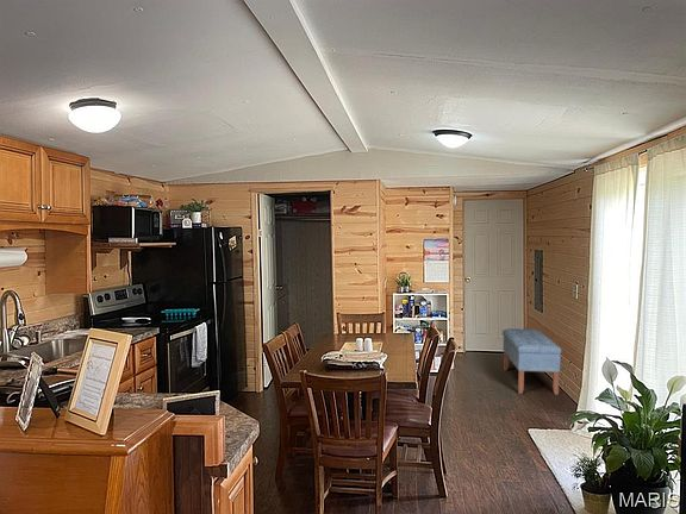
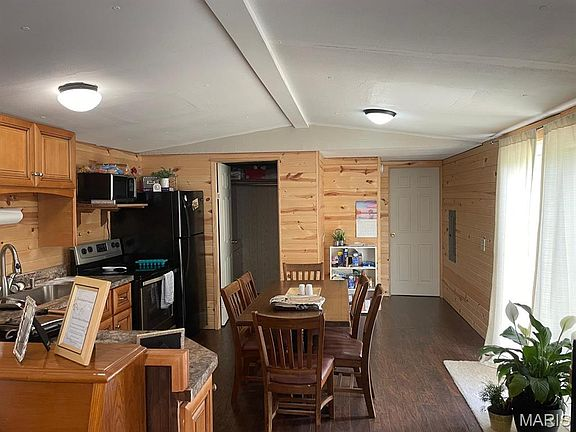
- bench [501,327,563,396]
